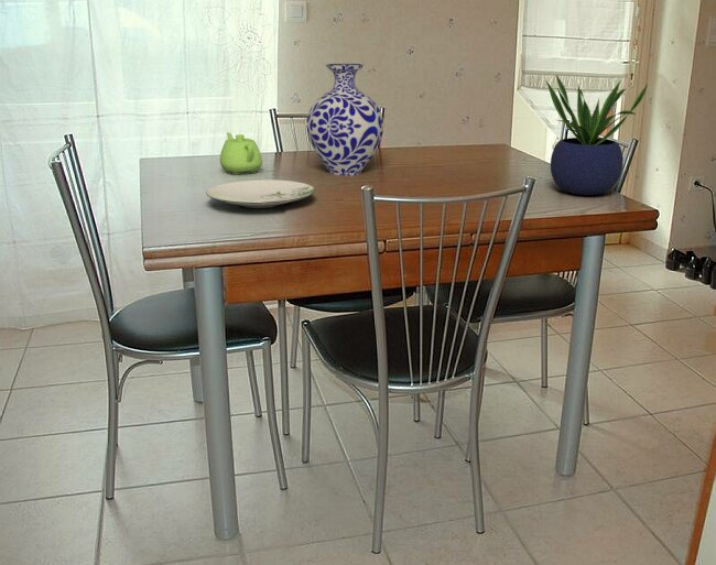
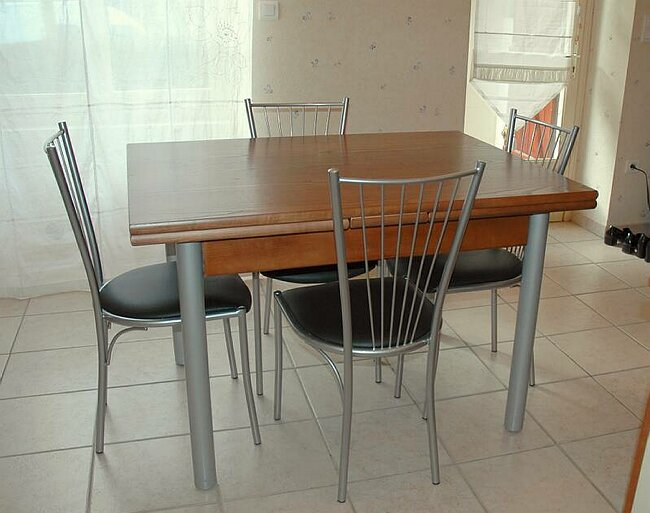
- potted plant [545,74,649,196]
- plate [205,178,316,210]
- vase [305,63,384,176]
- teapot [219,131,263,175]
